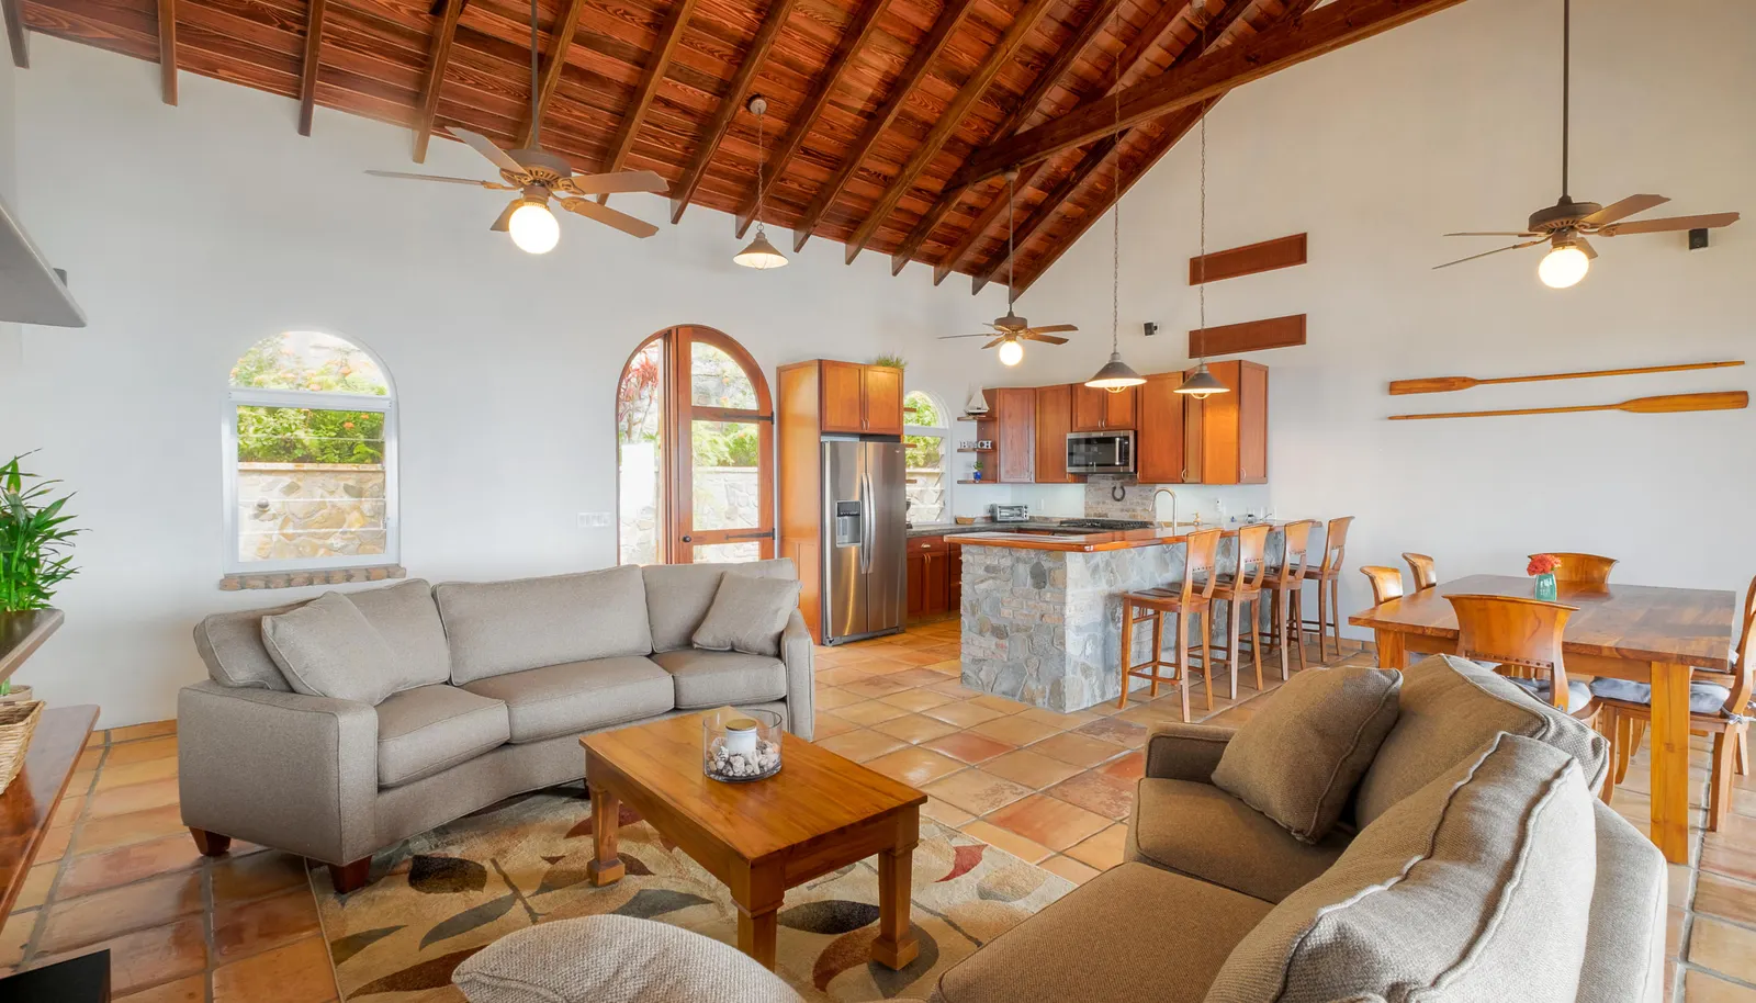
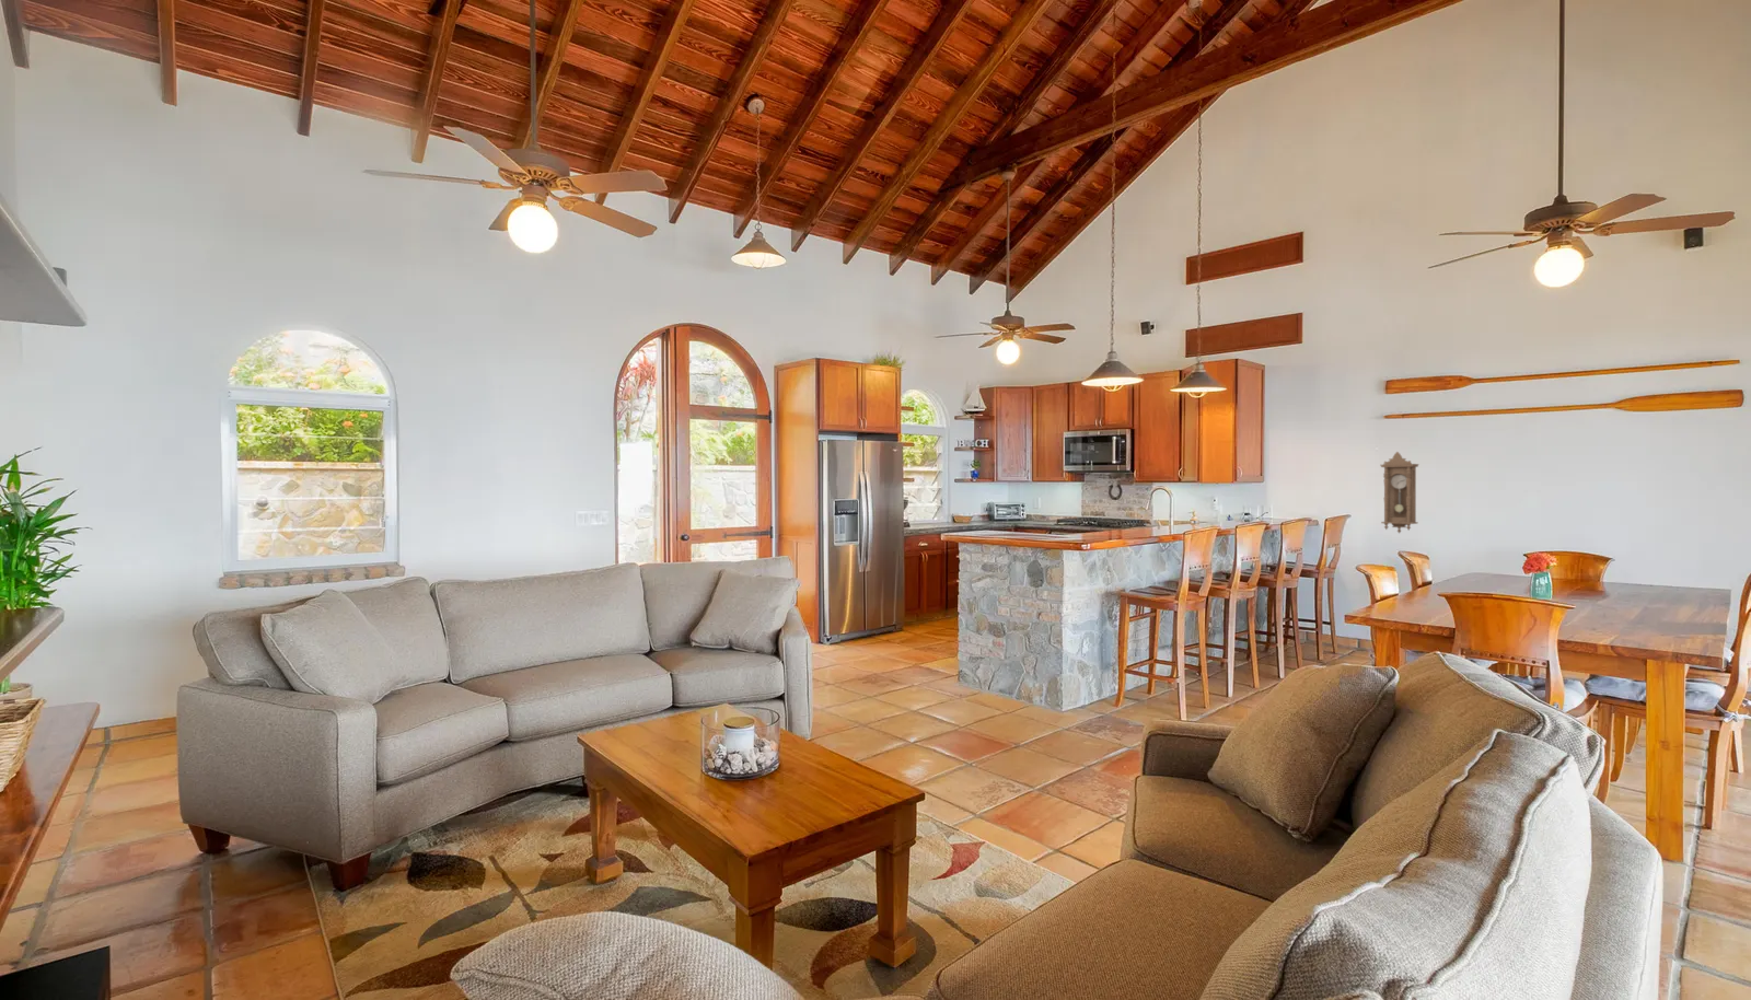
+ pendulum clock [1381,451,1420,534]
